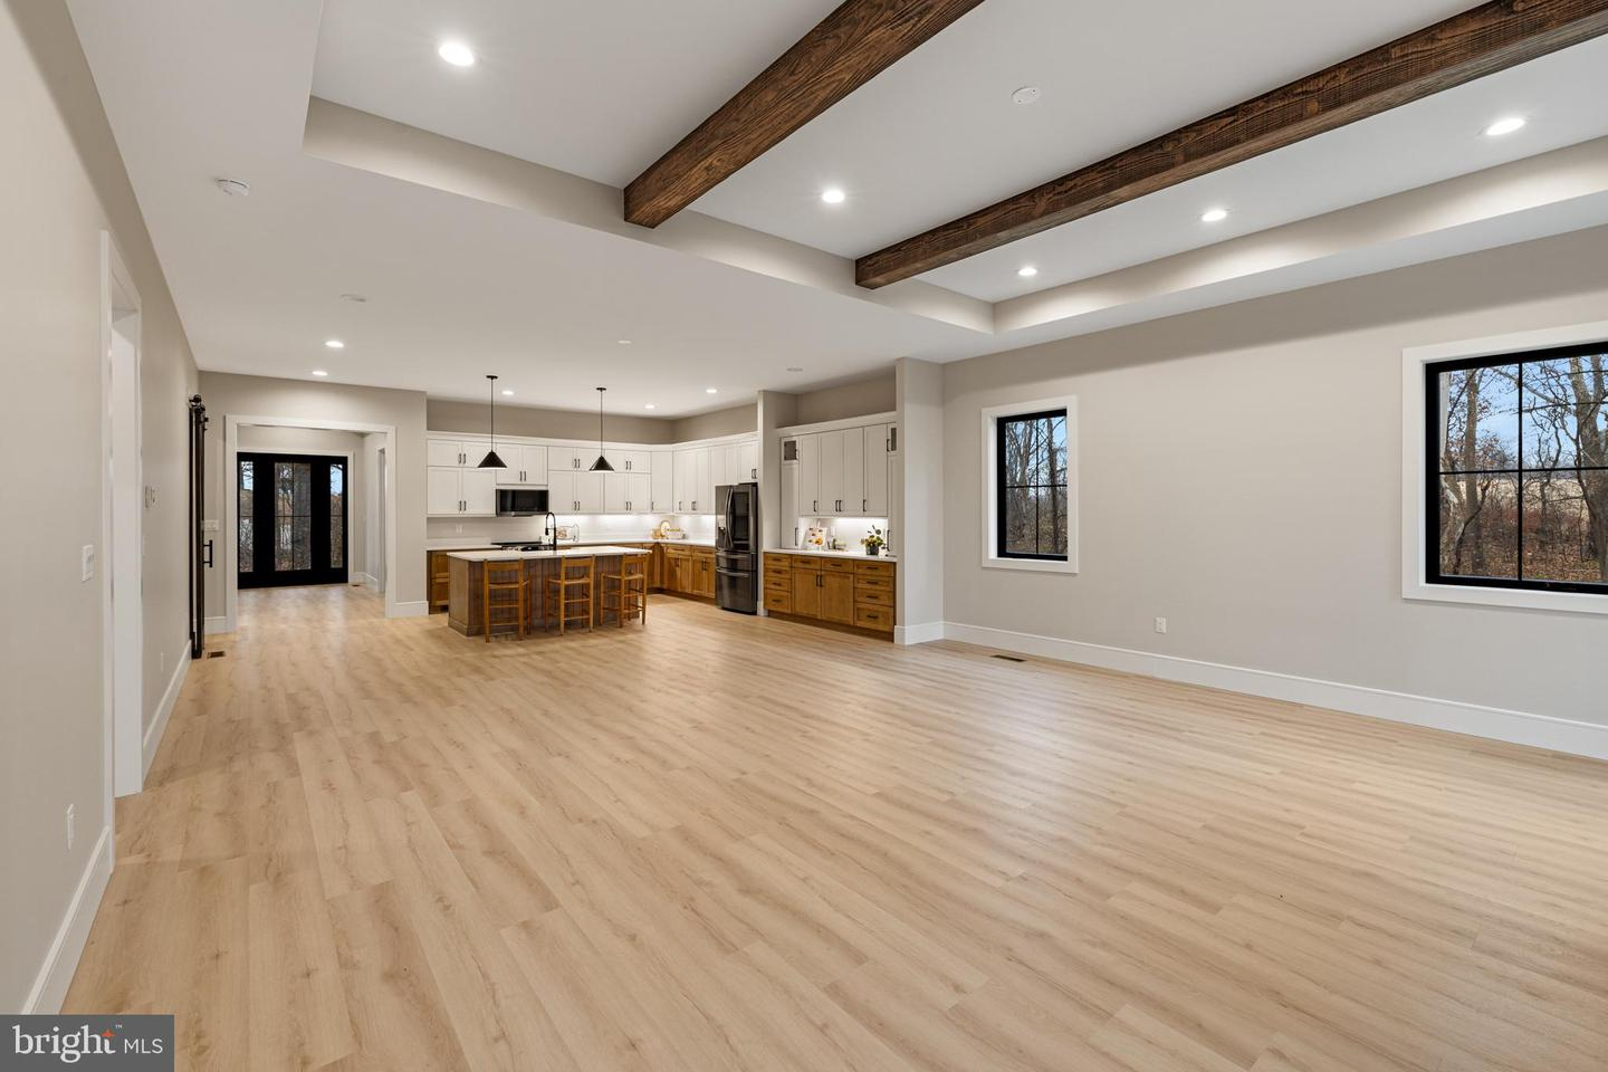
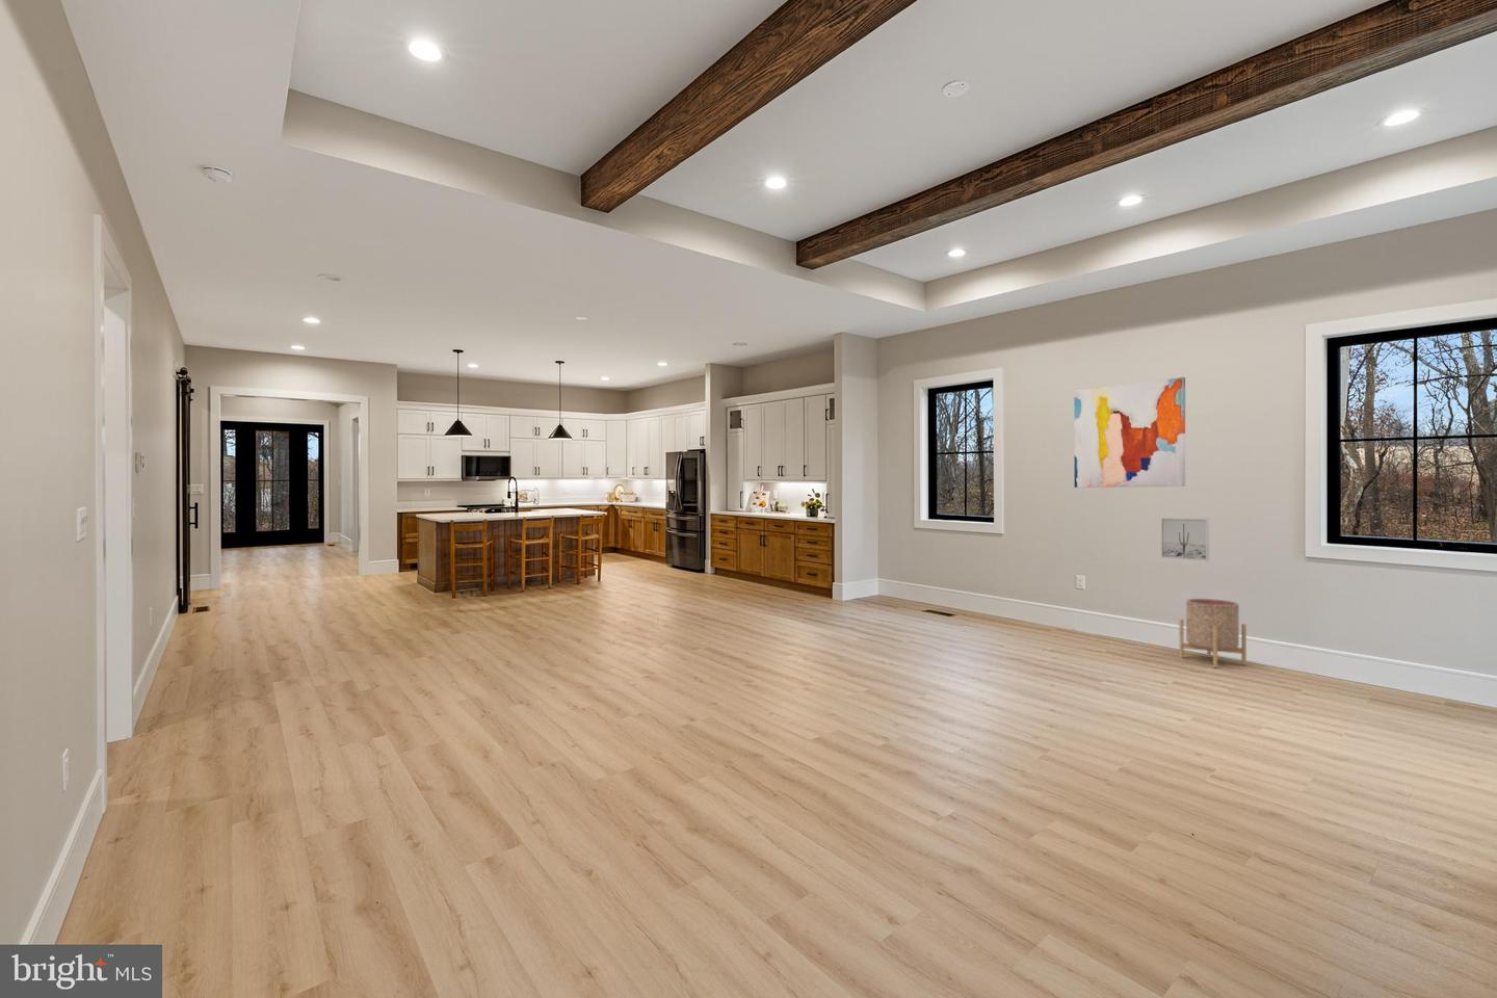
+ wall art [1073,376,1186,489]
+ wall art [1161,517,1210,561]
+ planter [1177,598,1248,668]
